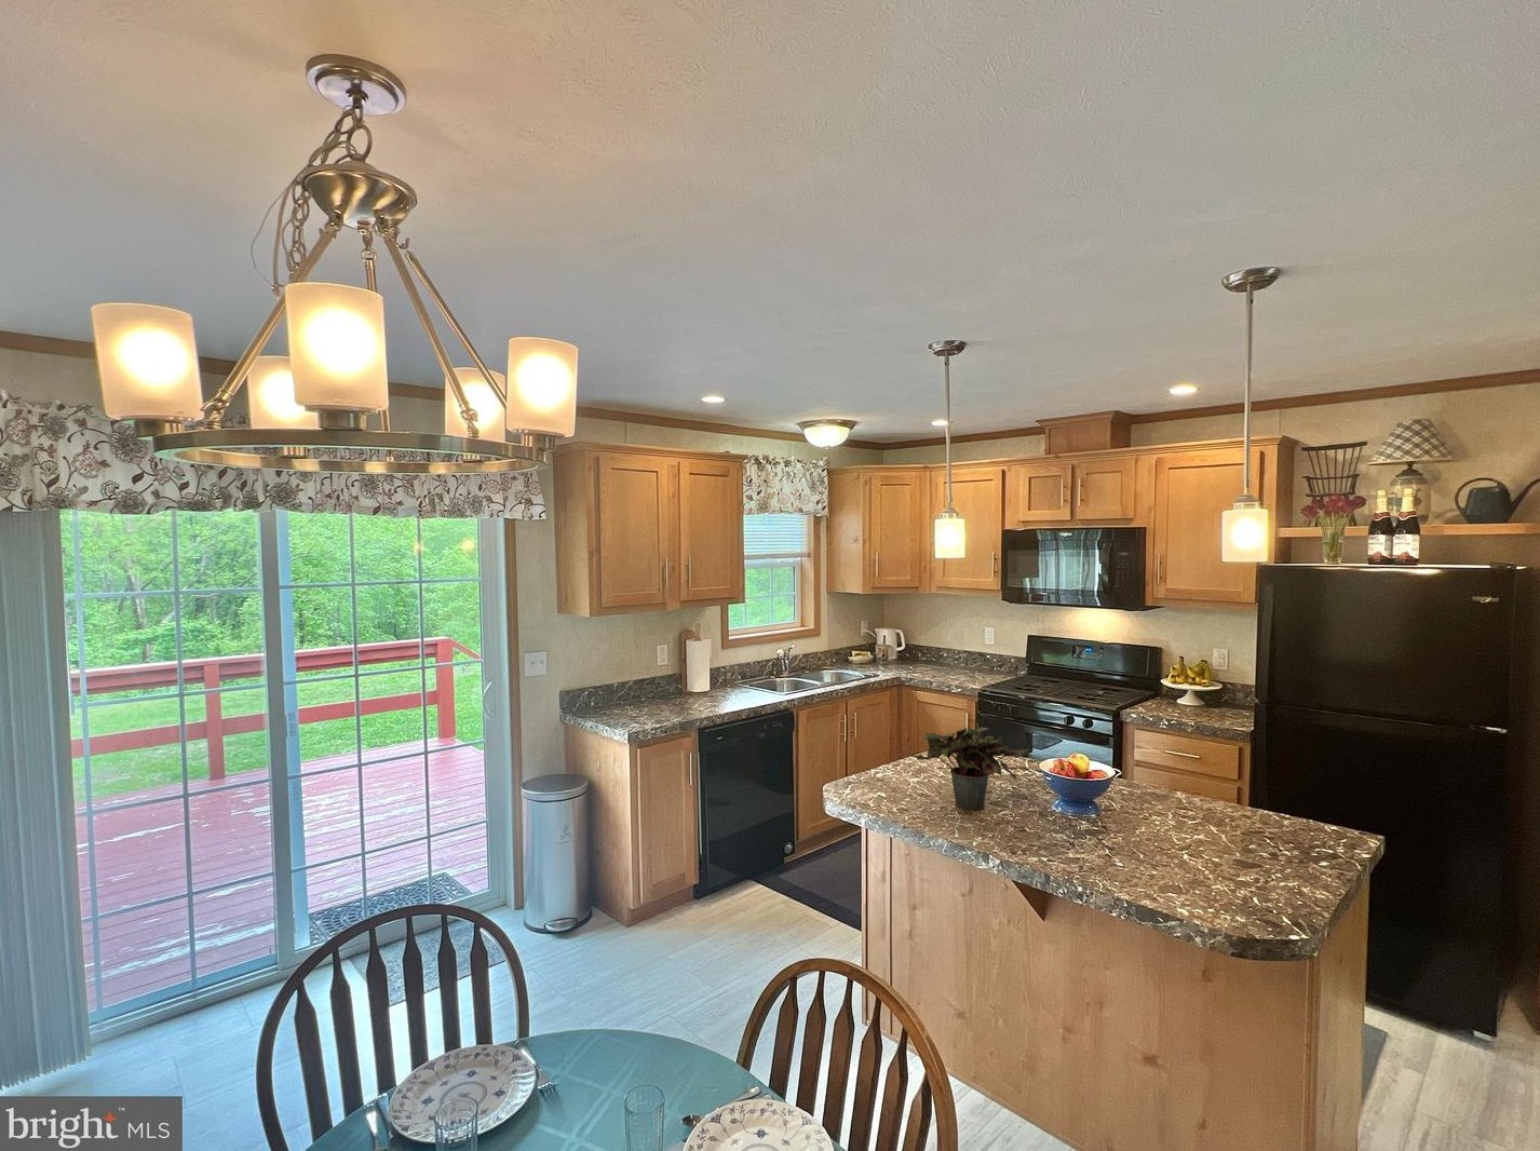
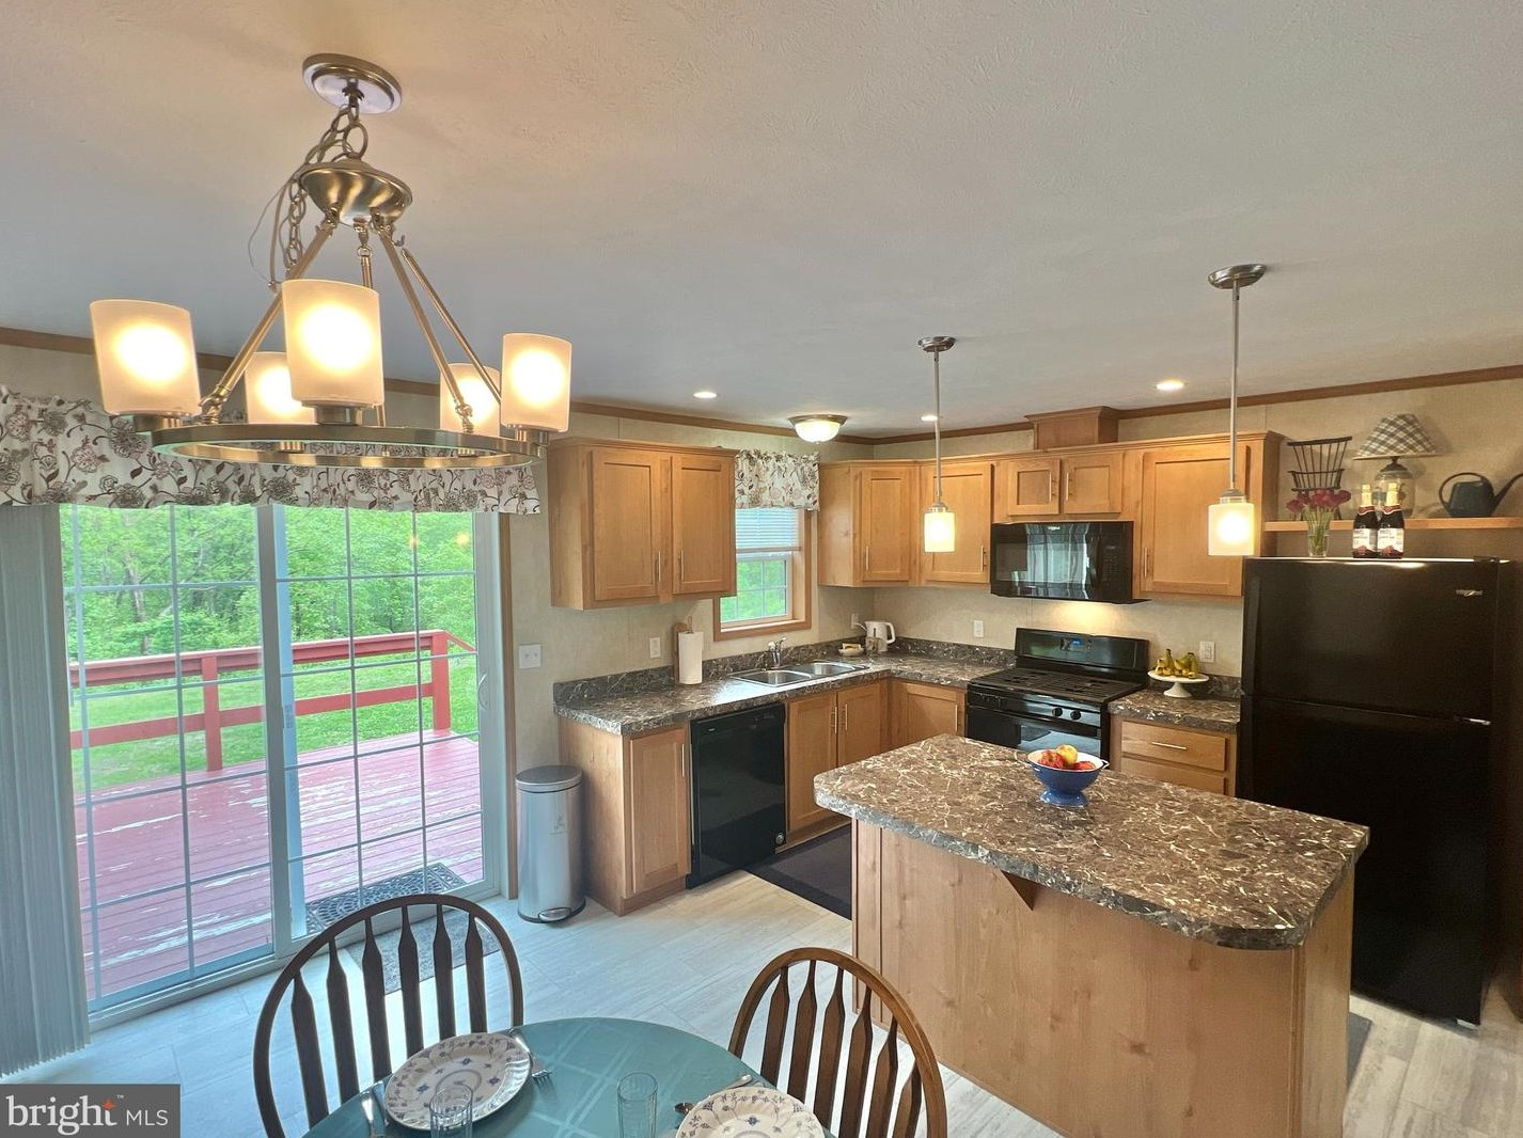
- potted plant [909,725,1030,811]
